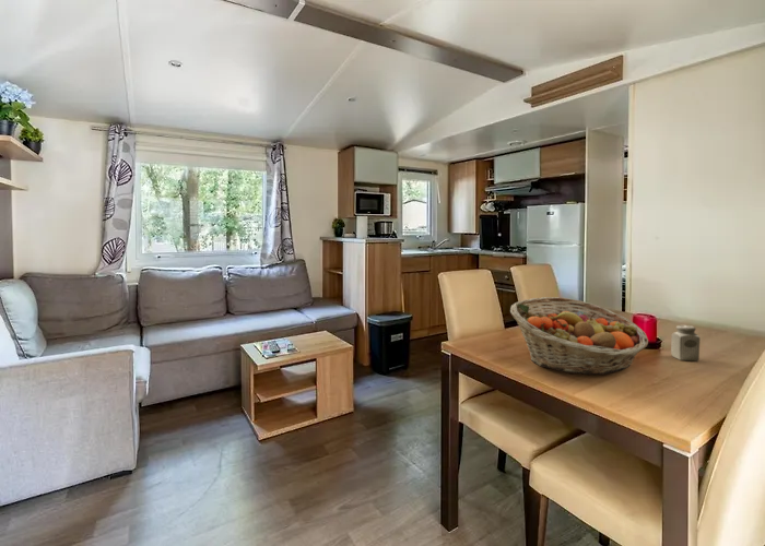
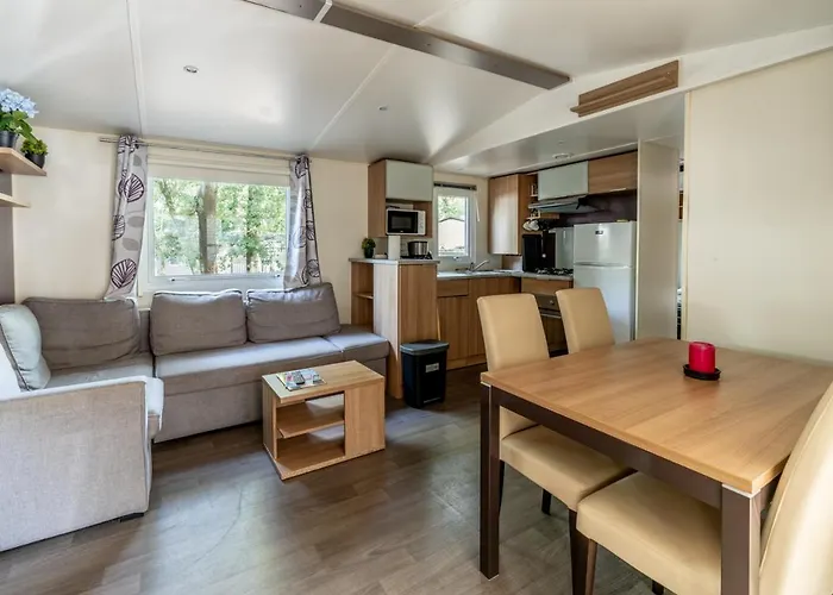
- salt shaker [670,324,702,361]
- fruit basket [509,296,649,376]
